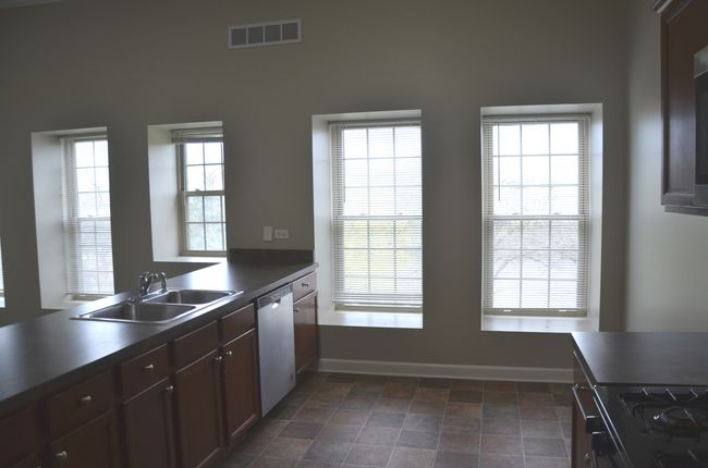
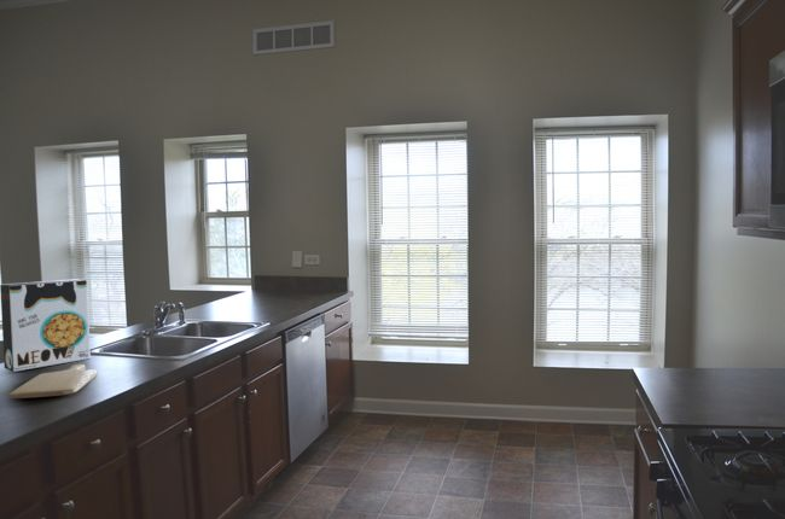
+ chopping board [7,363,99,400]
+ cereal box [0,278,92,373]
